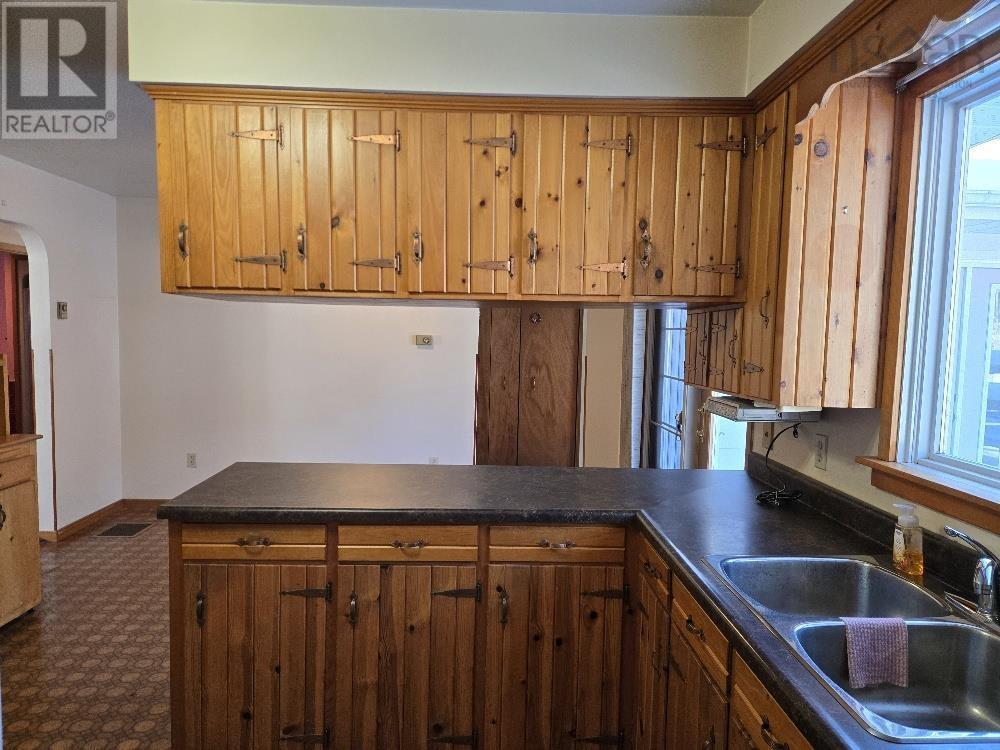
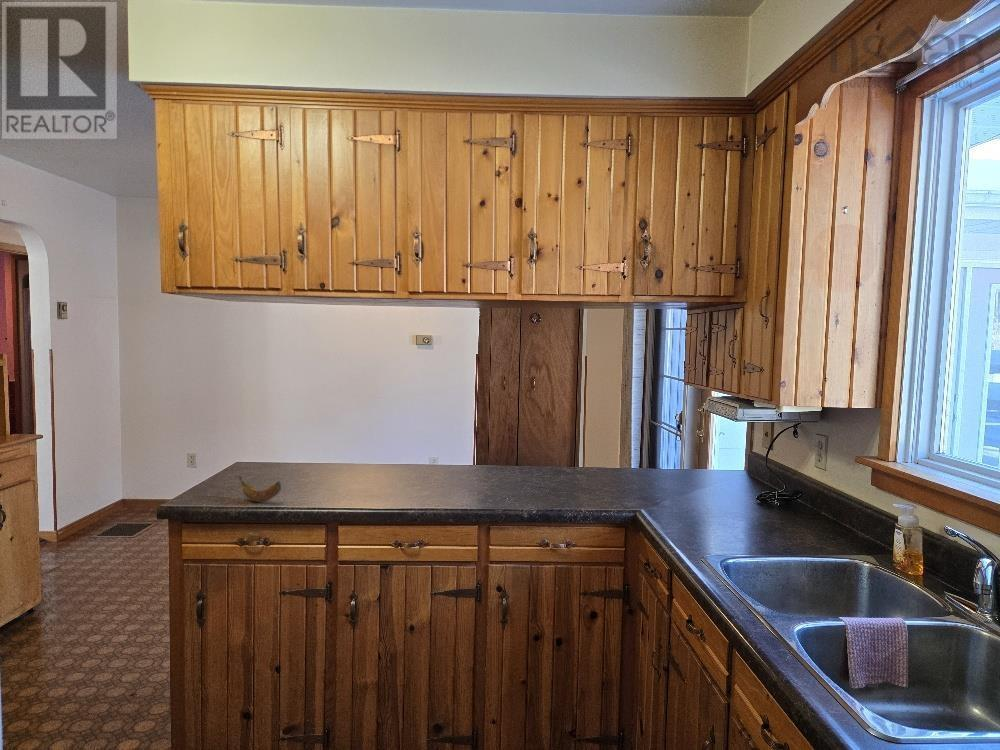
+ banana [238,475,282,503]
